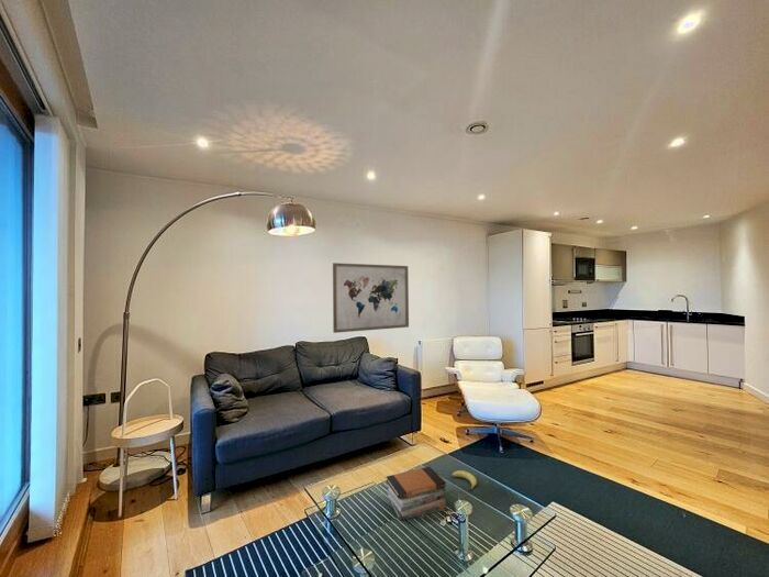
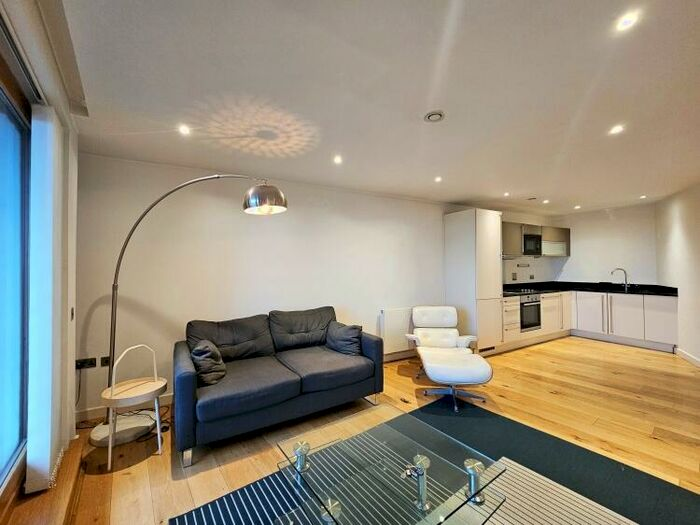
- fruit [450,469,478,492]
- wall art [332,262,410,334]
- book stack [386,466,447,522]
